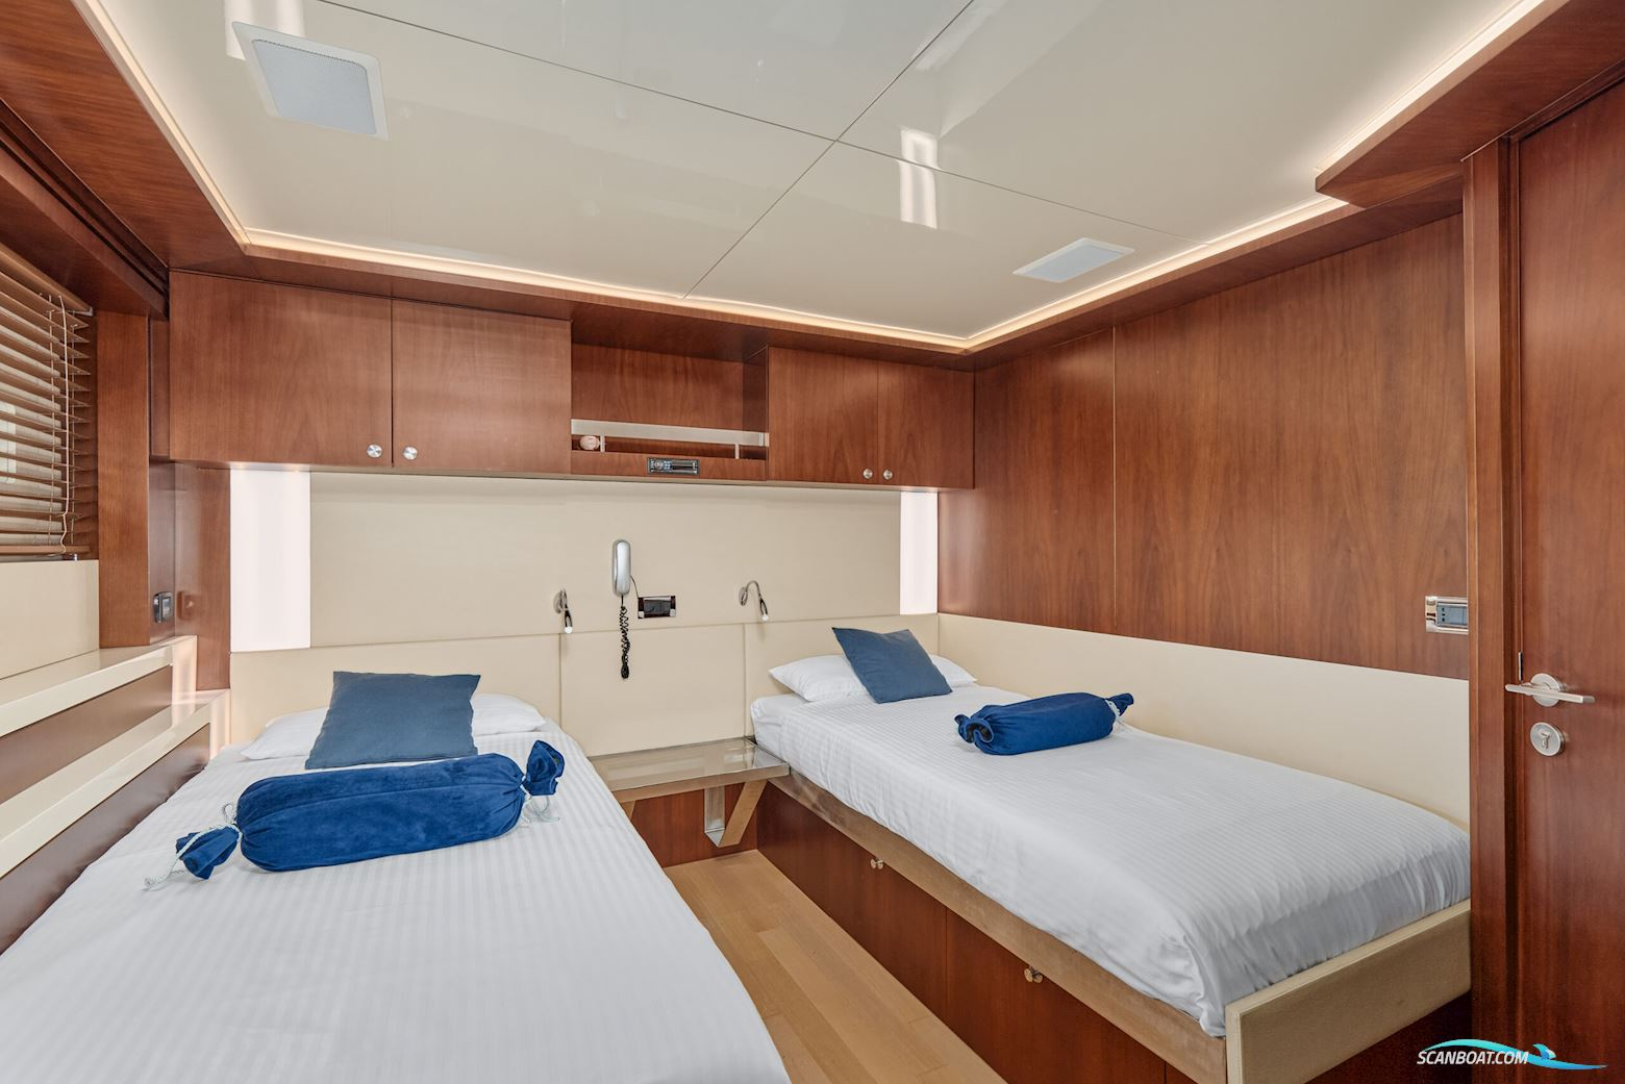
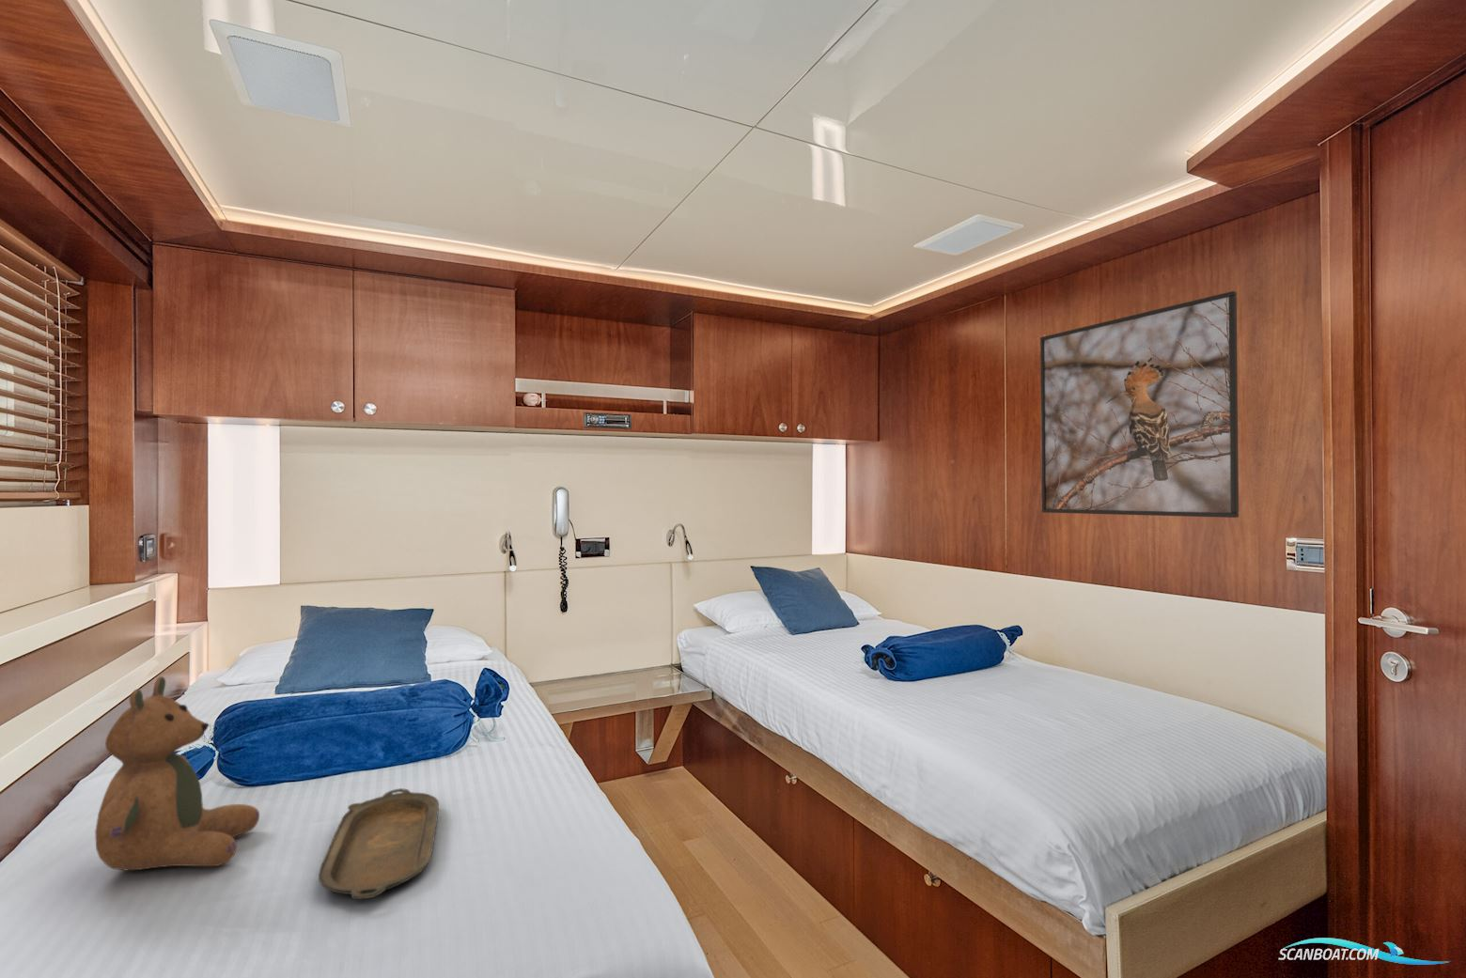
+ teddy bear [94,676,260,871]
+ serving tray [318,788,440,901]
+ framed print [1039,290,1240,518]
